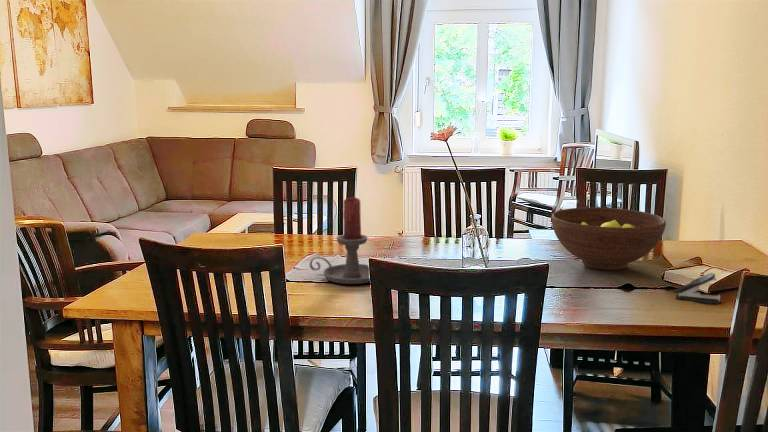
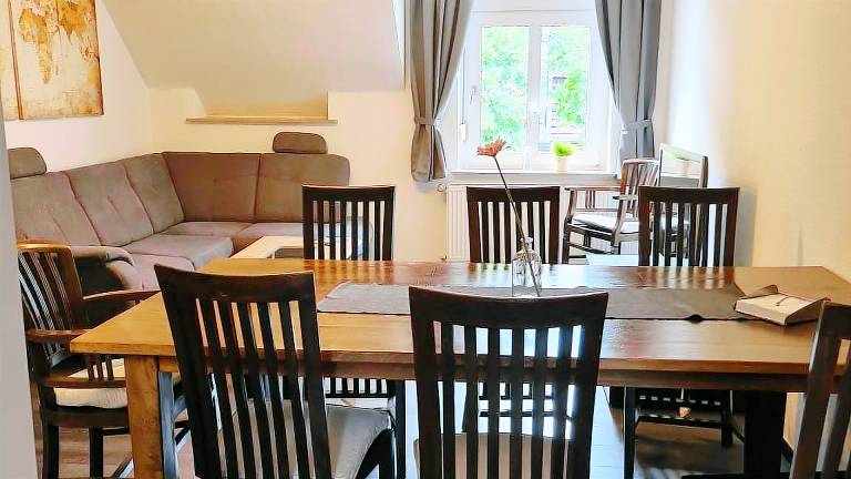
- fruit bowl [550,207,667,271]
- candle holder [308,196,371,285]
- stapler [673,272,722,305]
